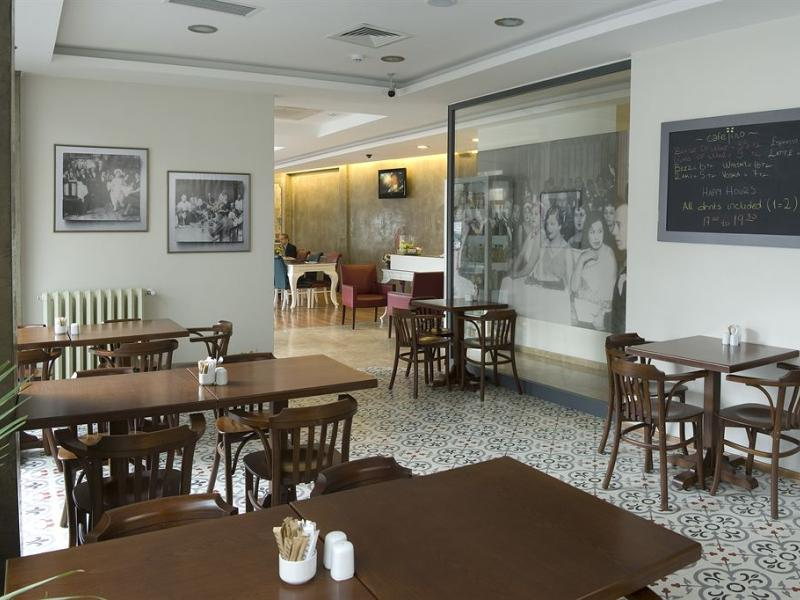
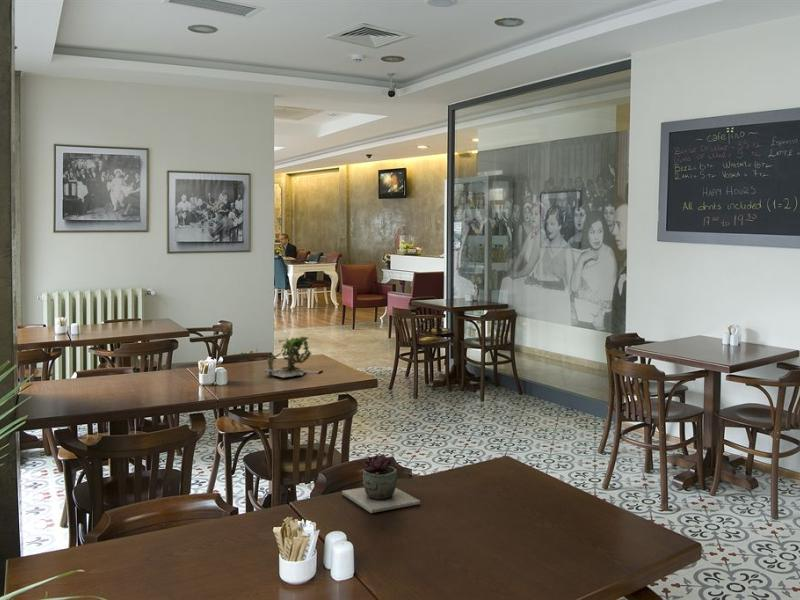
+ succulent plant [341,453,421,514]
+ plant [265,336,324,378]
